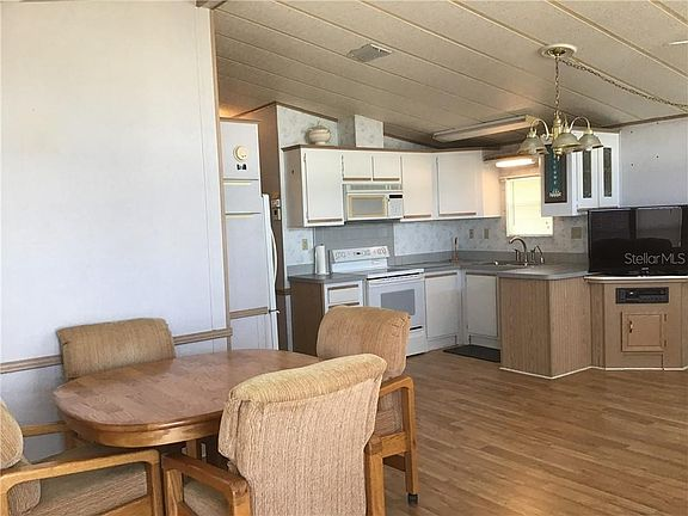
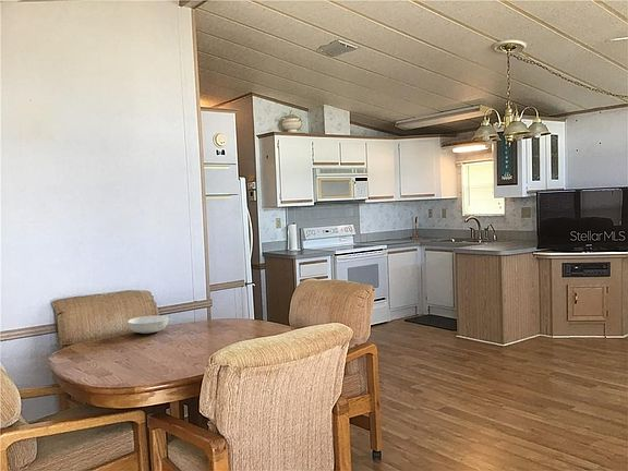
+ serving bowl [126,315,169,335]
